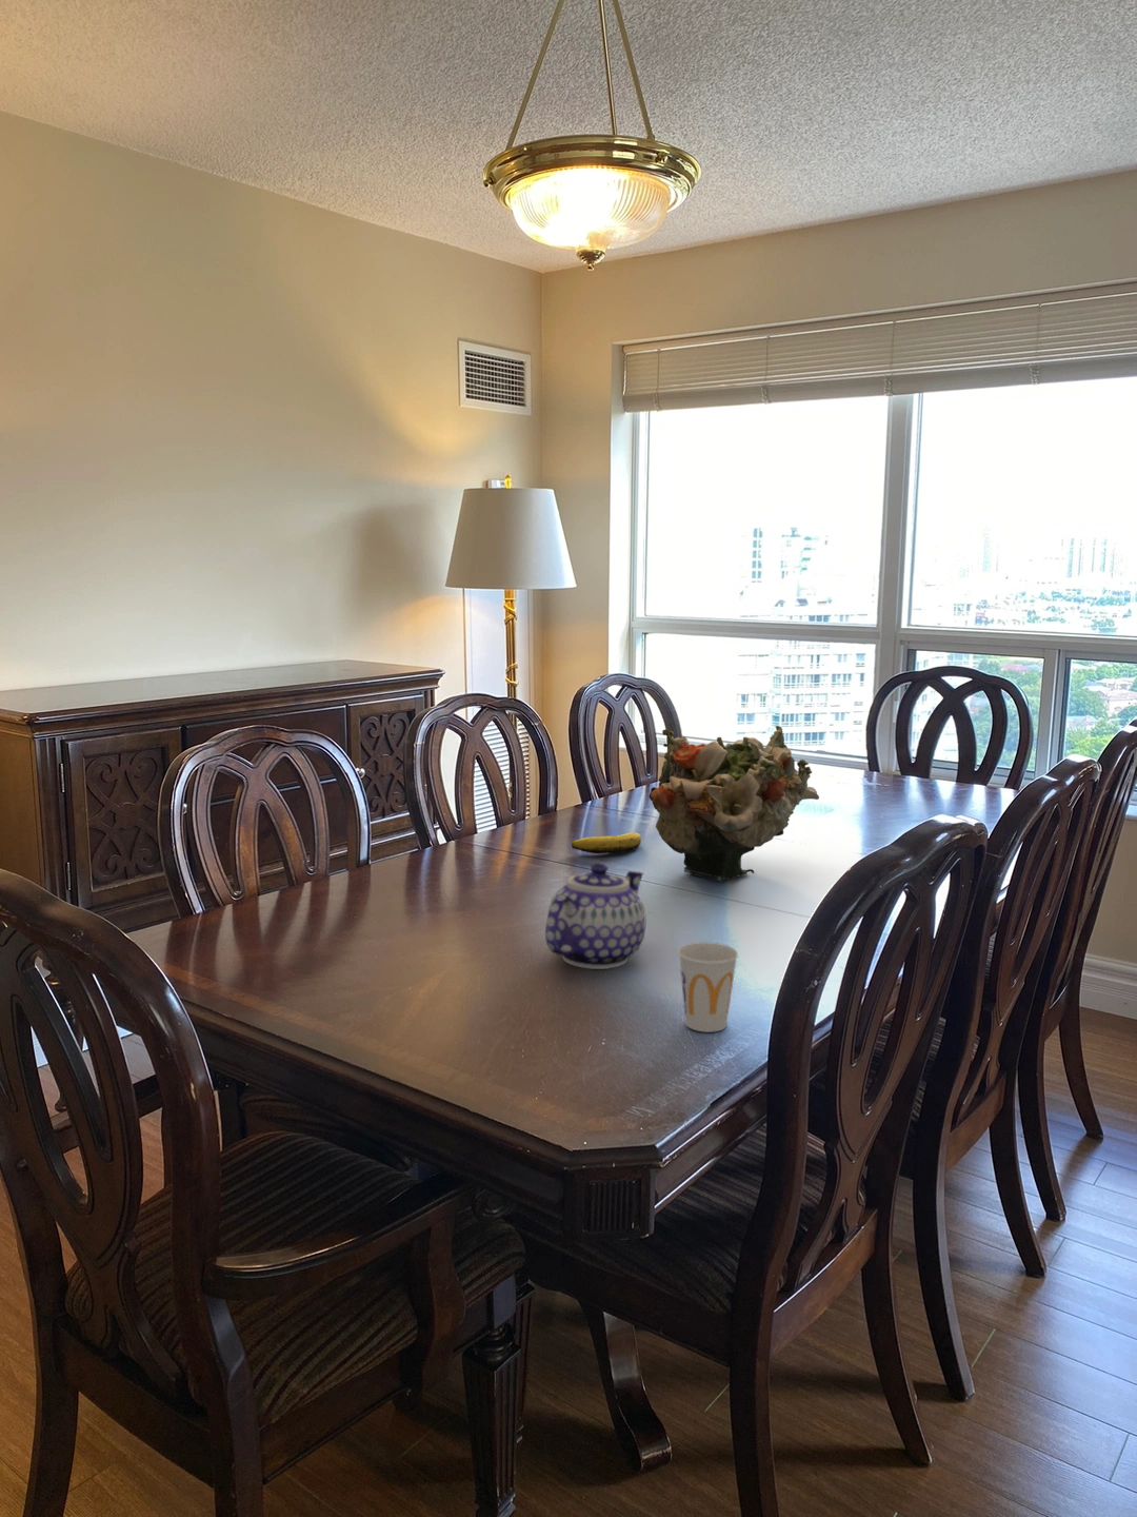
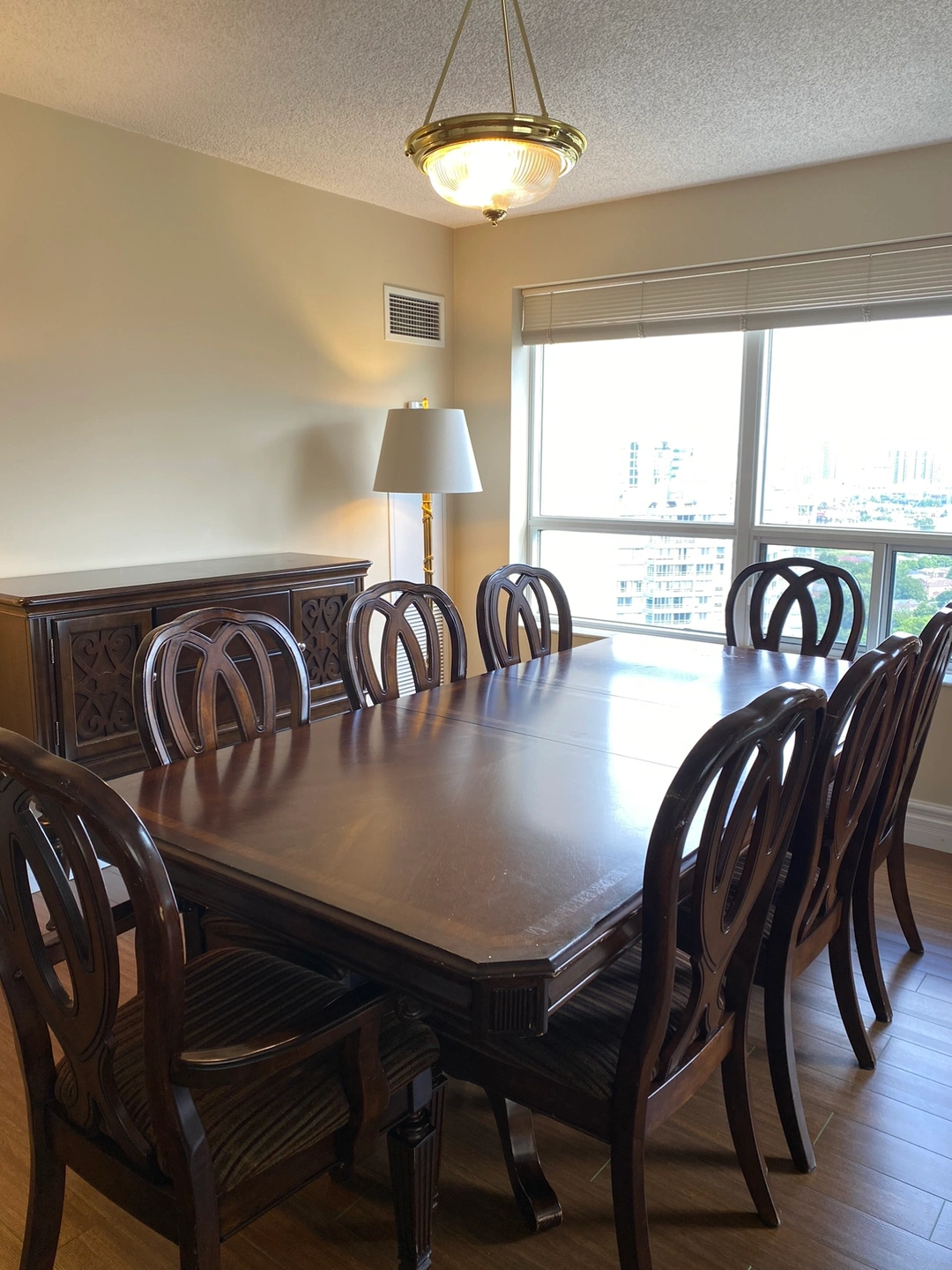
- flower arrangement [649,725,821,883]
- teapot [545,861,647,970]
- cup [677,941,739,1033]
- banana [571,831,643,854]
